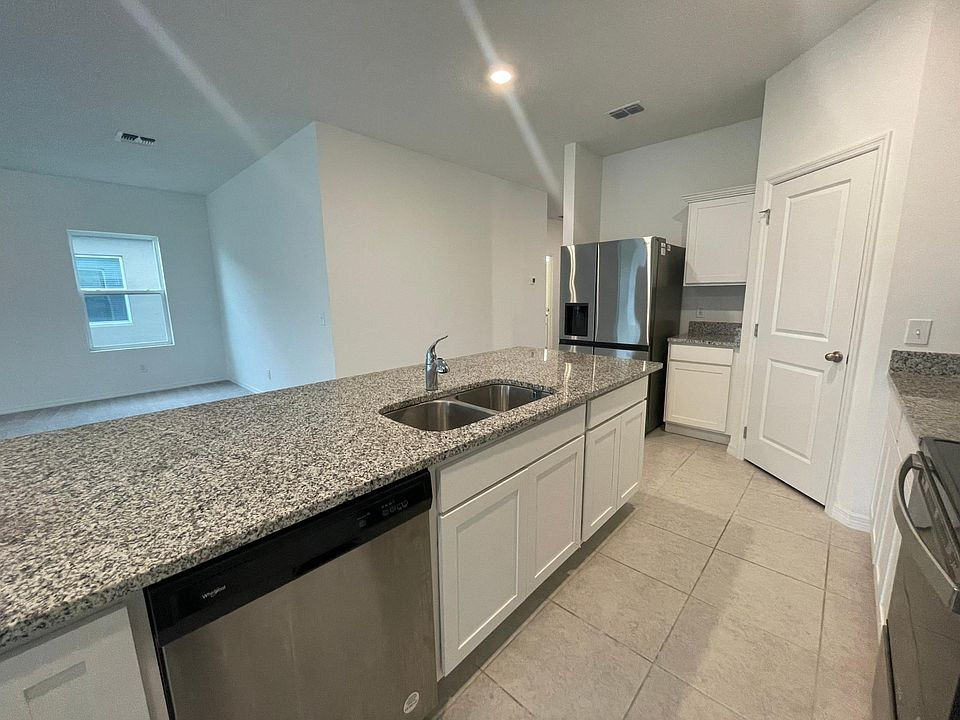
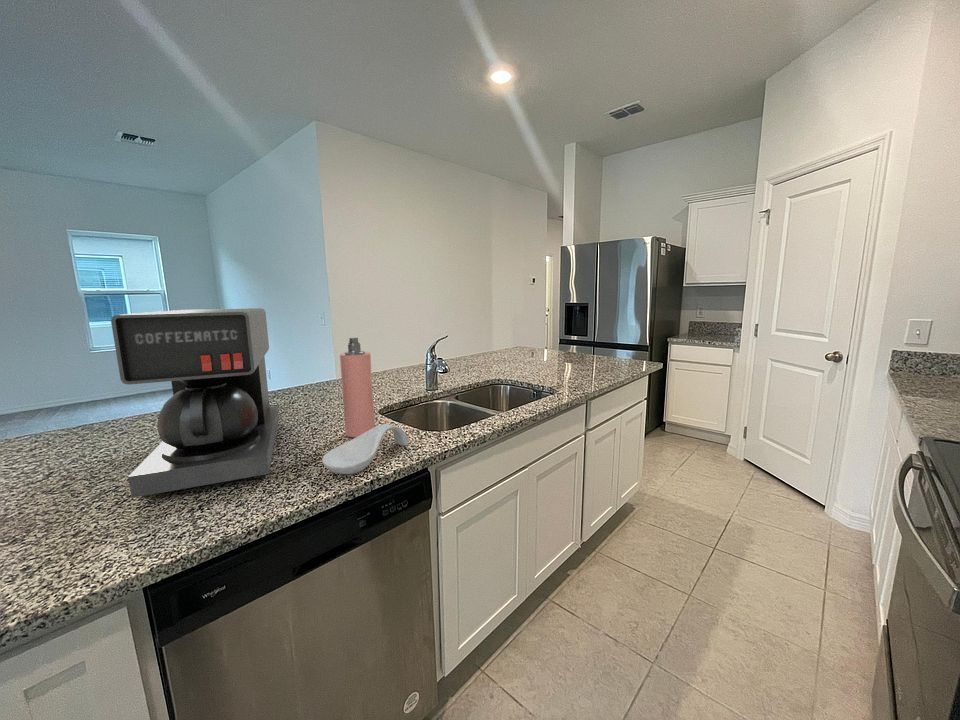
+ spoon rest [321,423,409,475]
+ coffee maker [110,307,280,499]
+ spray bottle [339,337,376,438]
